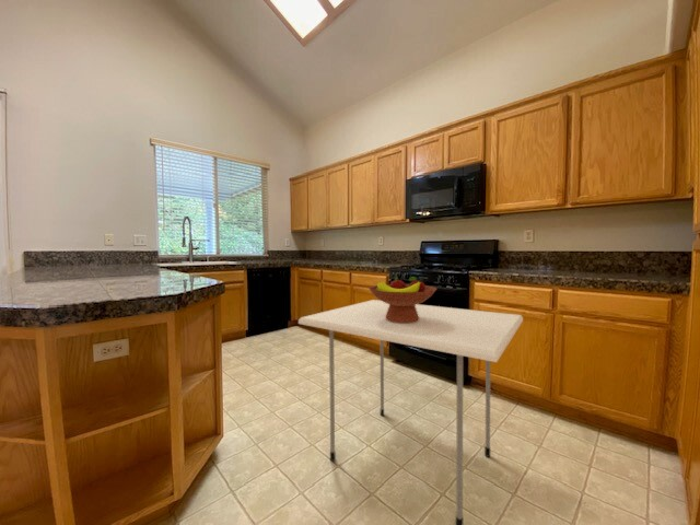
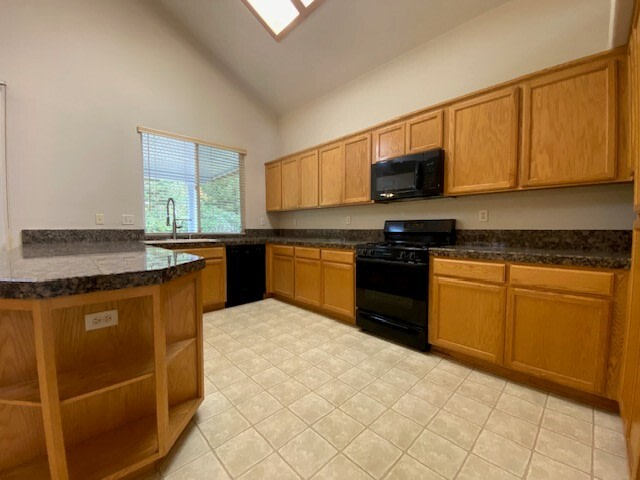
- dining table [298,299,524,525]
- fruit bowl [368,276,438,323]
